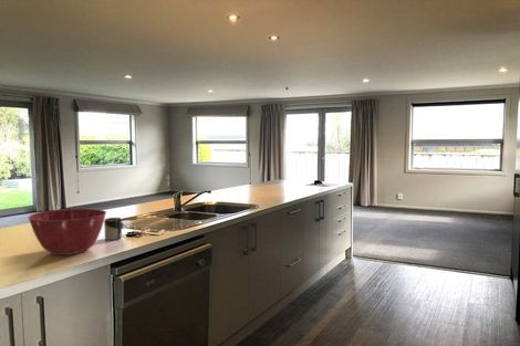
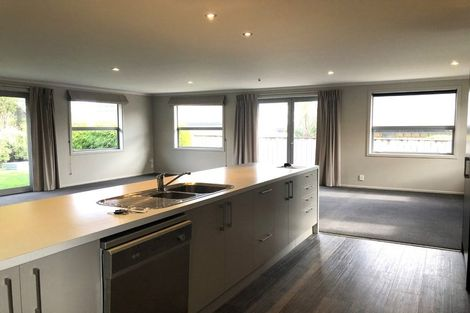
- cup [103,217,125,241]
- mixing bowl [27,208,107,256]
